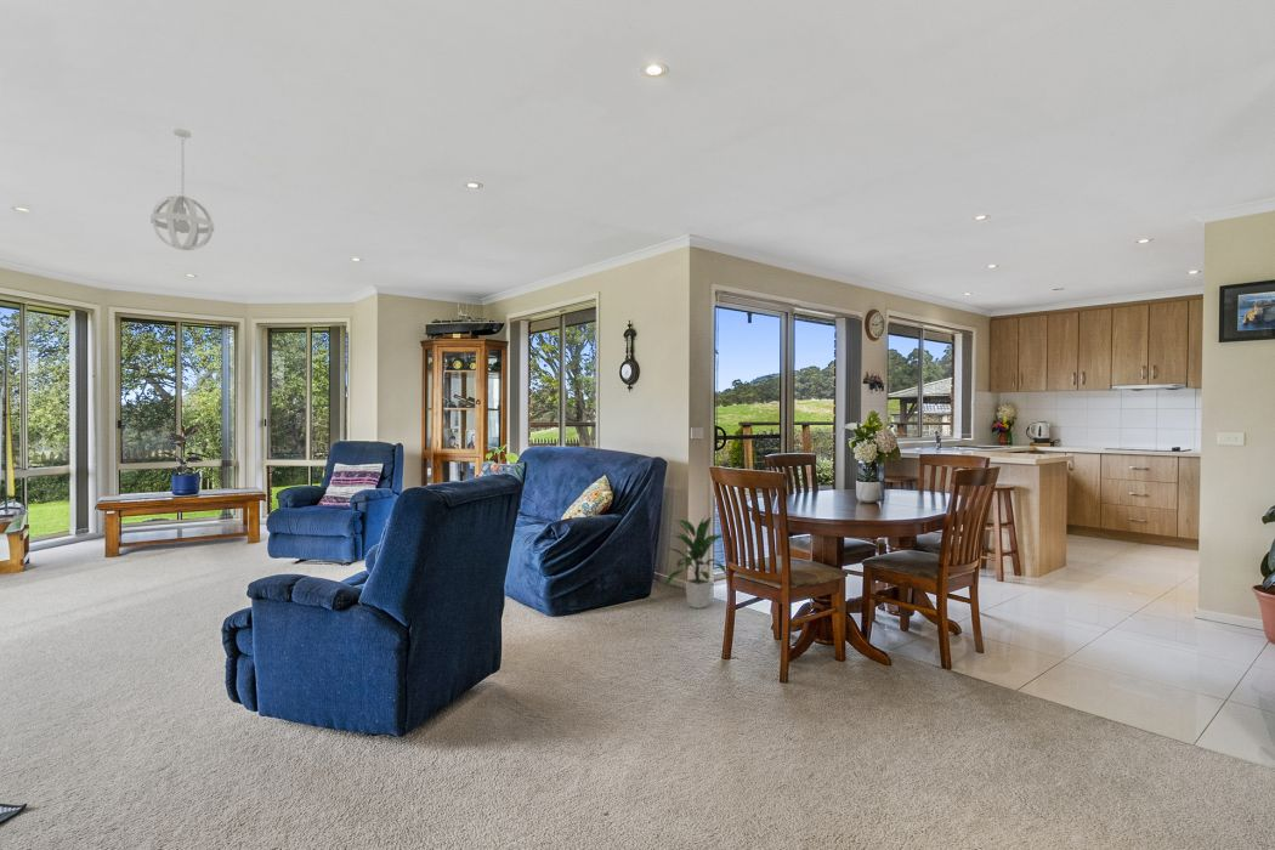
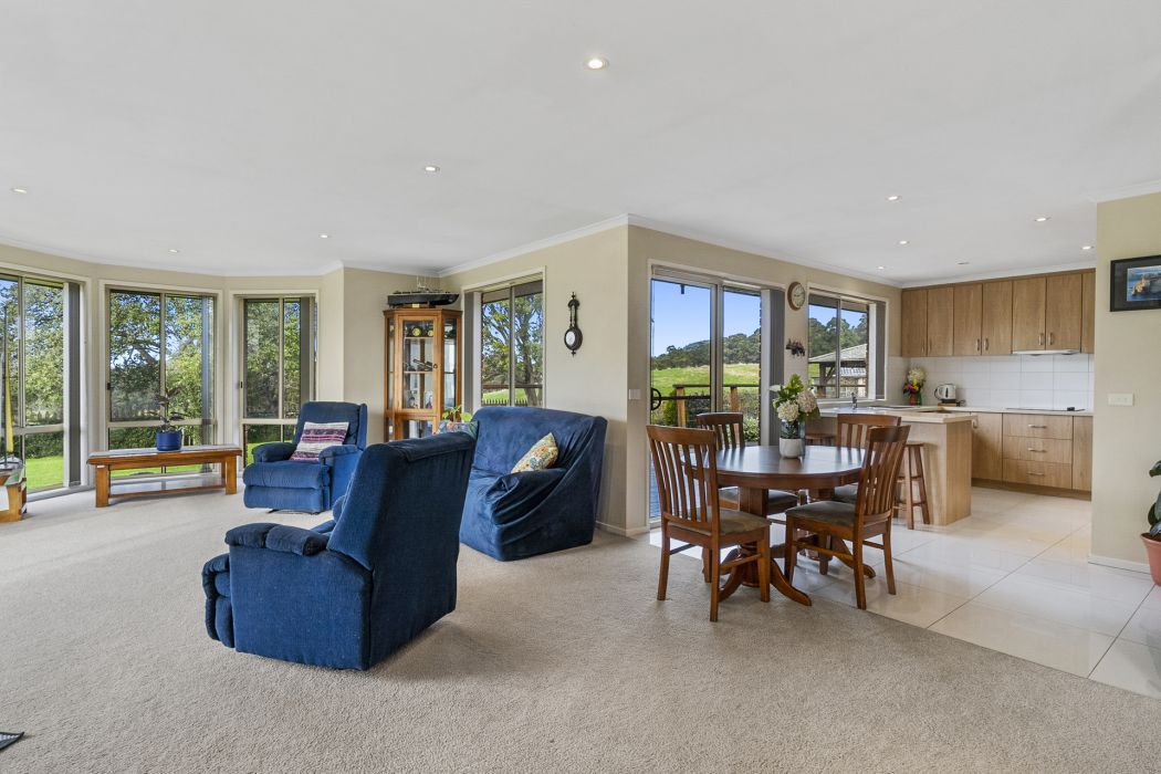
- pendant light [149,127,215,251]
- indoor plant [662,515,727,610]
